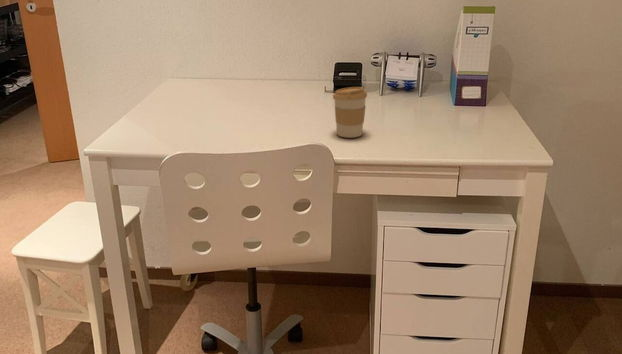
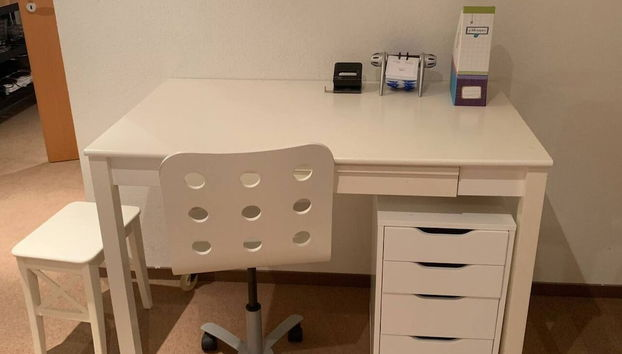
- coffee cup [332,86,368,139]
